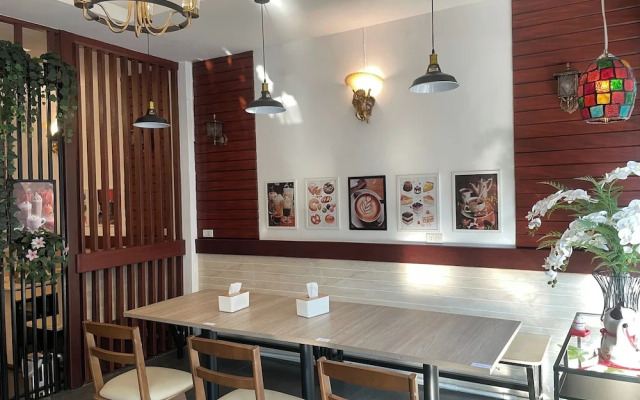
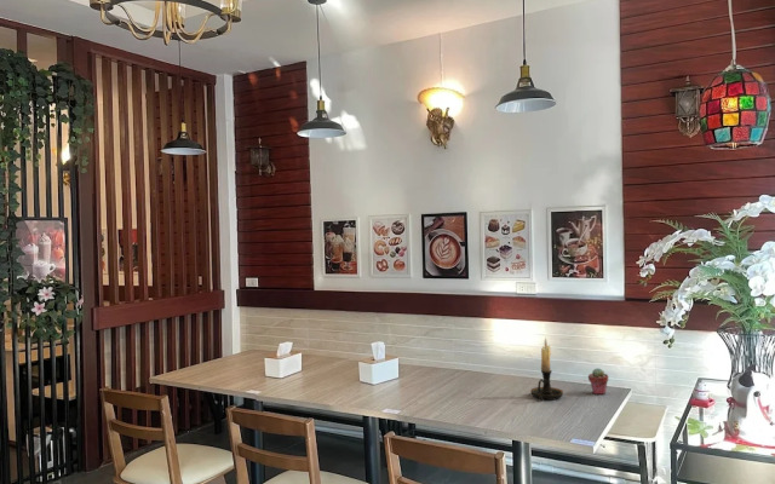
+ potted succulent [587,367,609,396]
+ candle holder [529,336,564,402]
